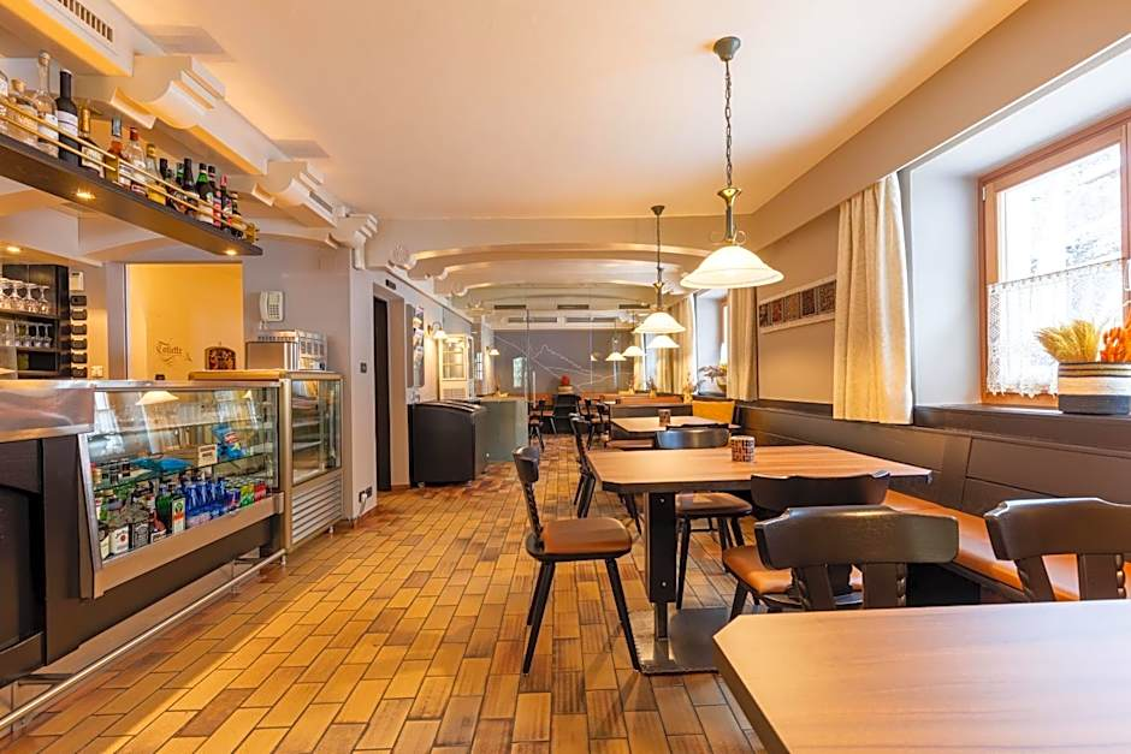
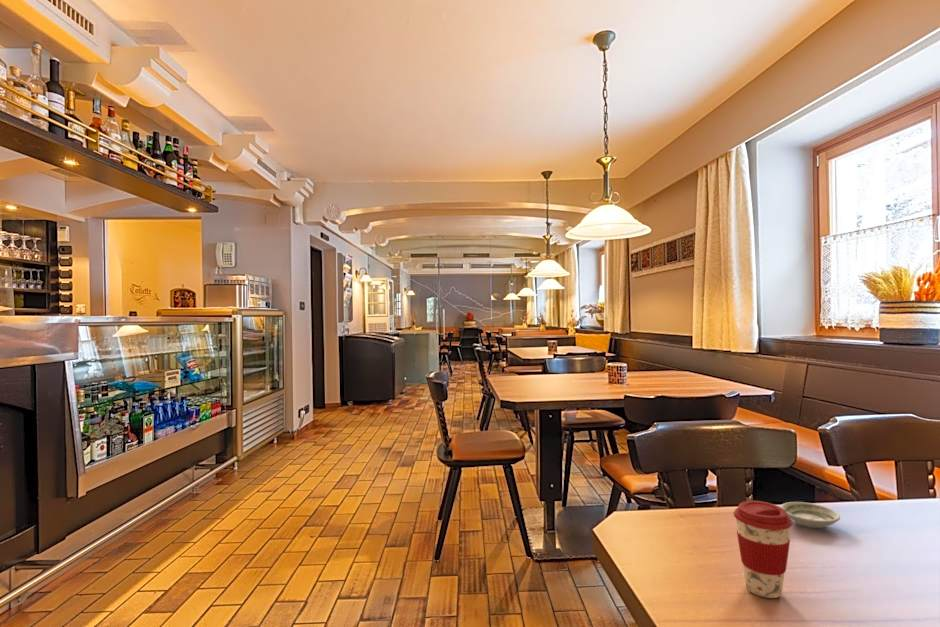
+ coffee cup [733,500,794,599]
+ saucer [779,501,841,529]
